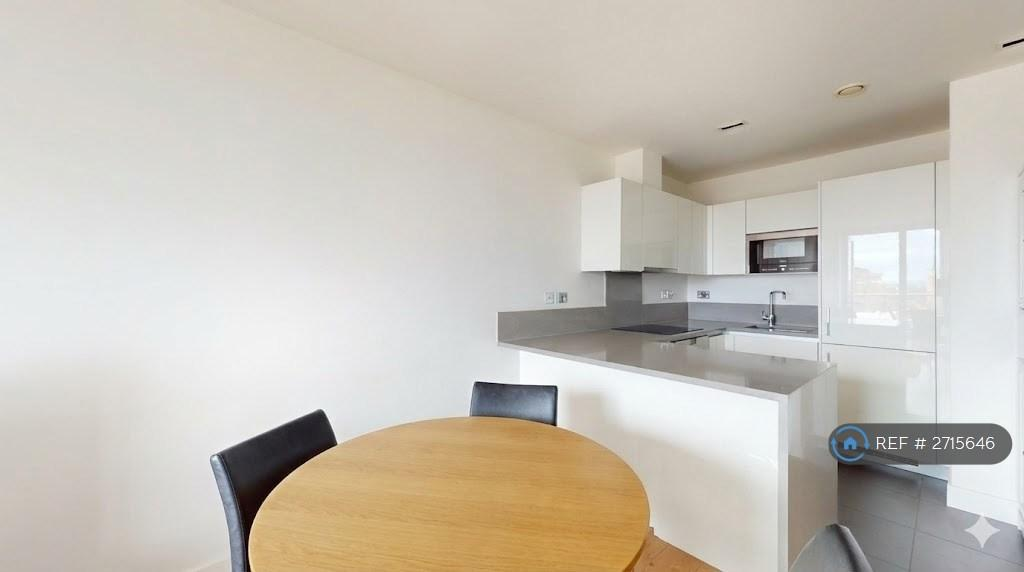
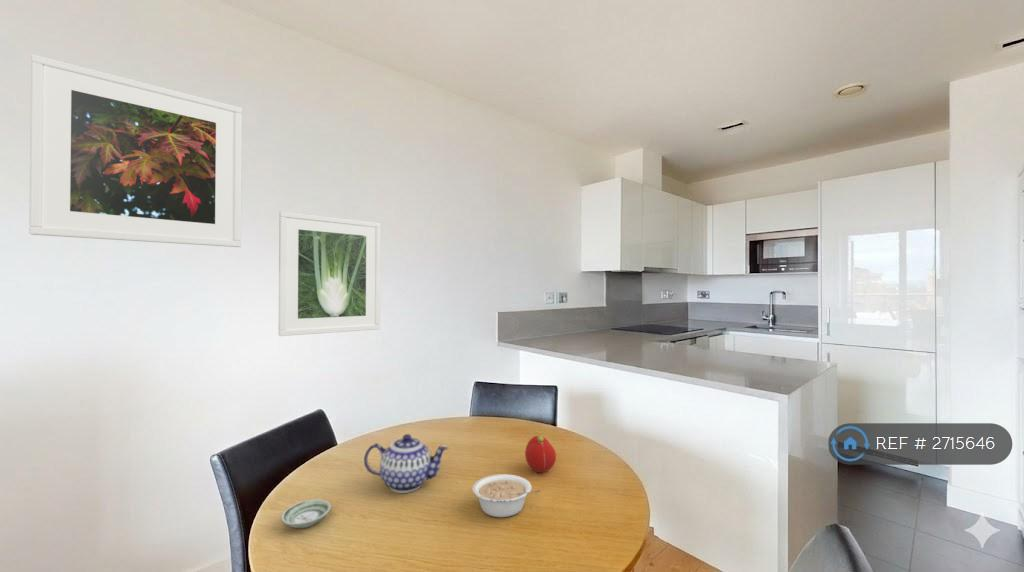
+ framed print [28,53,243,248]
+ legume [472,473,541,518]
+ teapot [363,433,450,494]
+ saucer [280,498,332,529]
+ fruit [524,435,557,473]
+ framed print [277,210,382,337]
